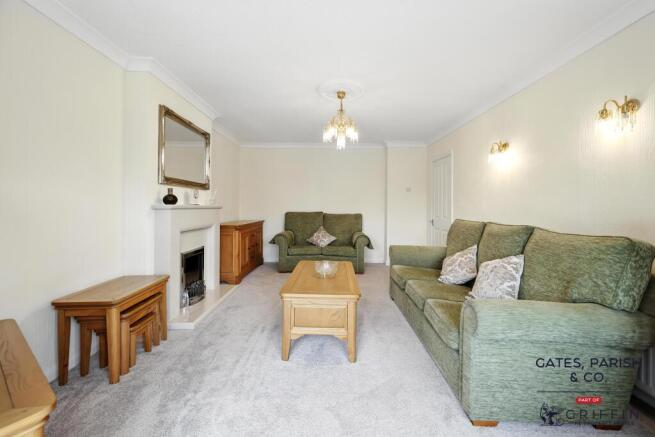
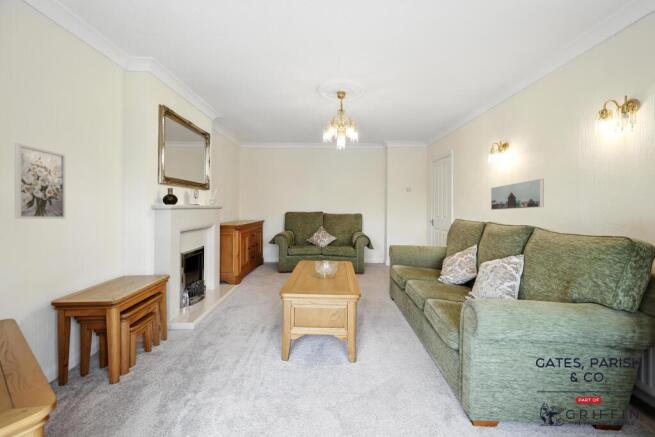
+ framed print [490,178,545,211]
+ wall art [13,143,66,220]
